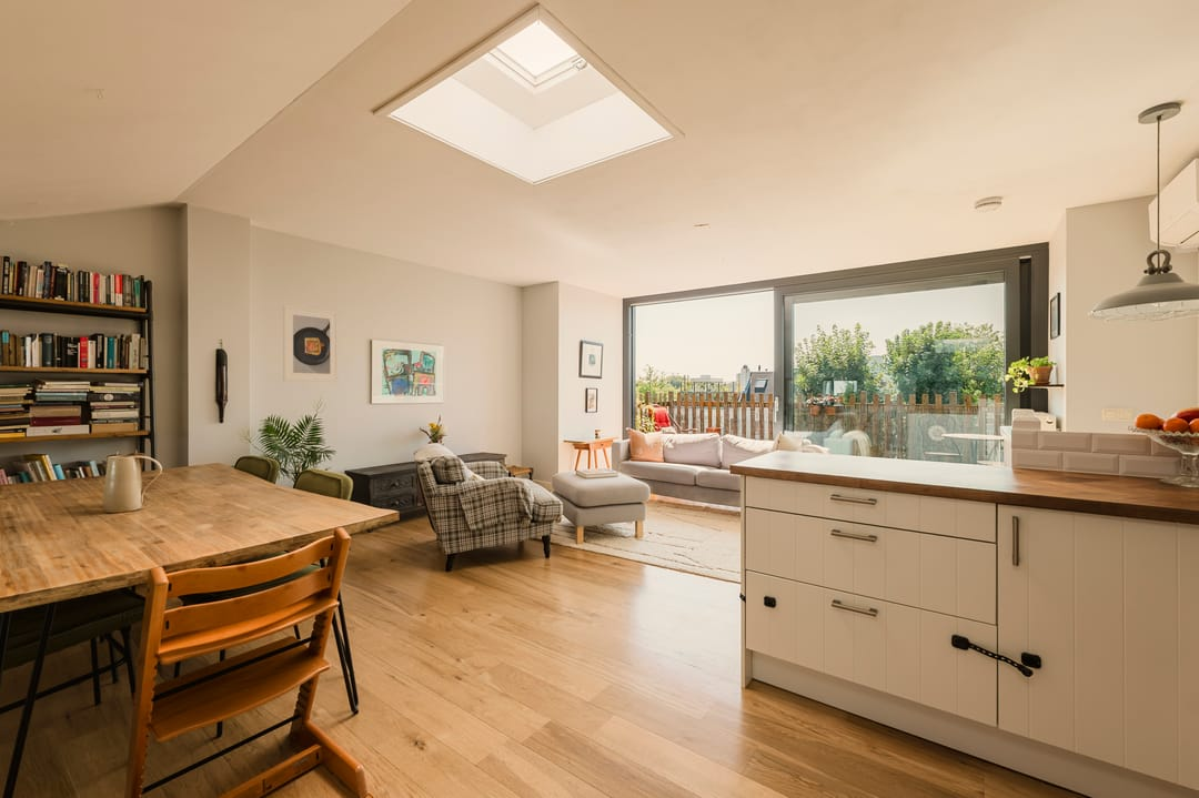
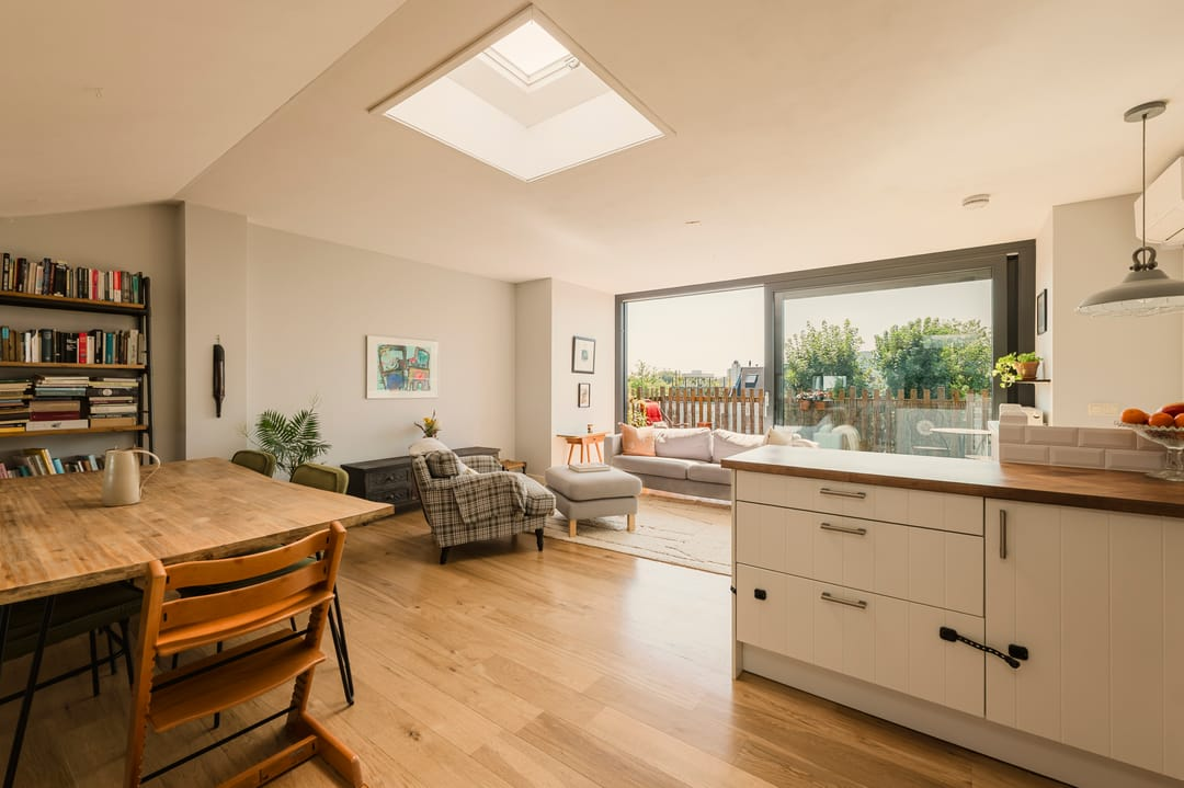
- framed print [282,304,340,383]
